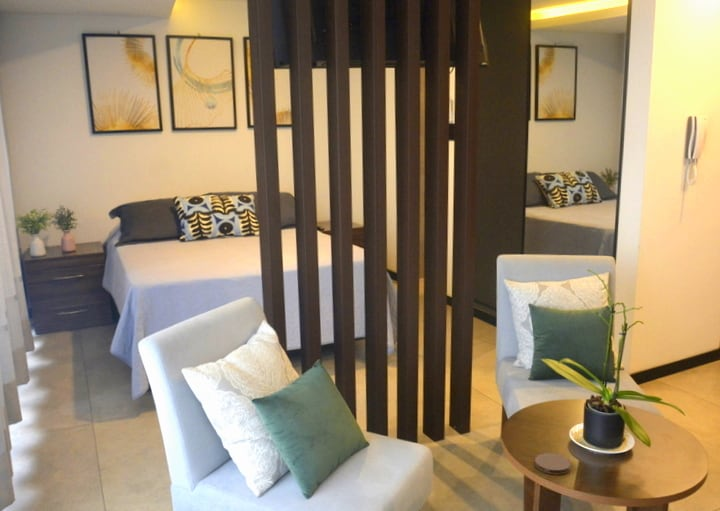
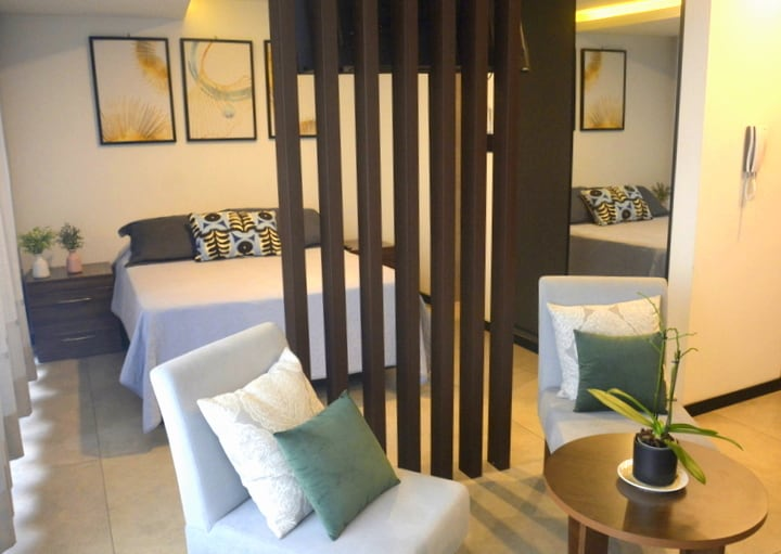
- coaster [534,452,571,476]
